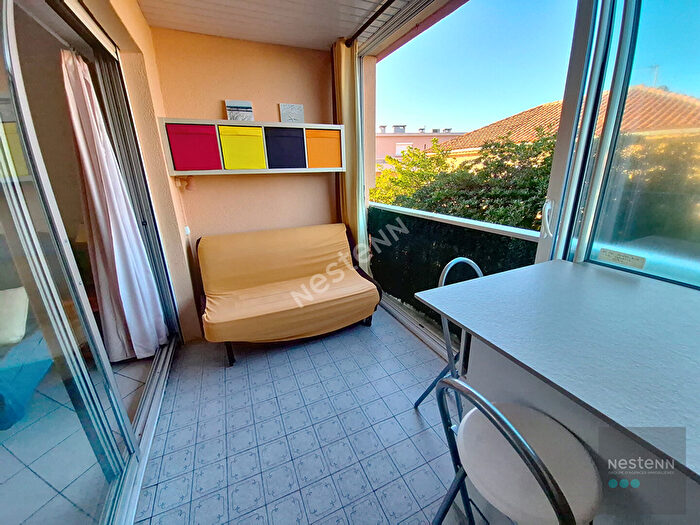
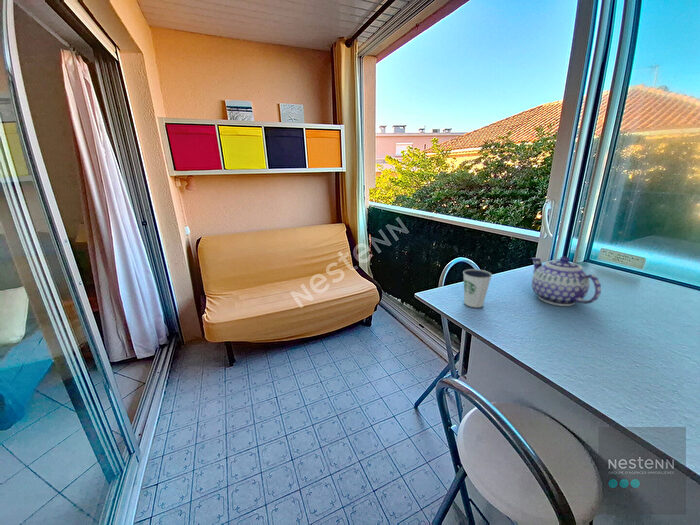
+ teapot [530,256,602,307]
+ dixie cup [462,268,493,308]
